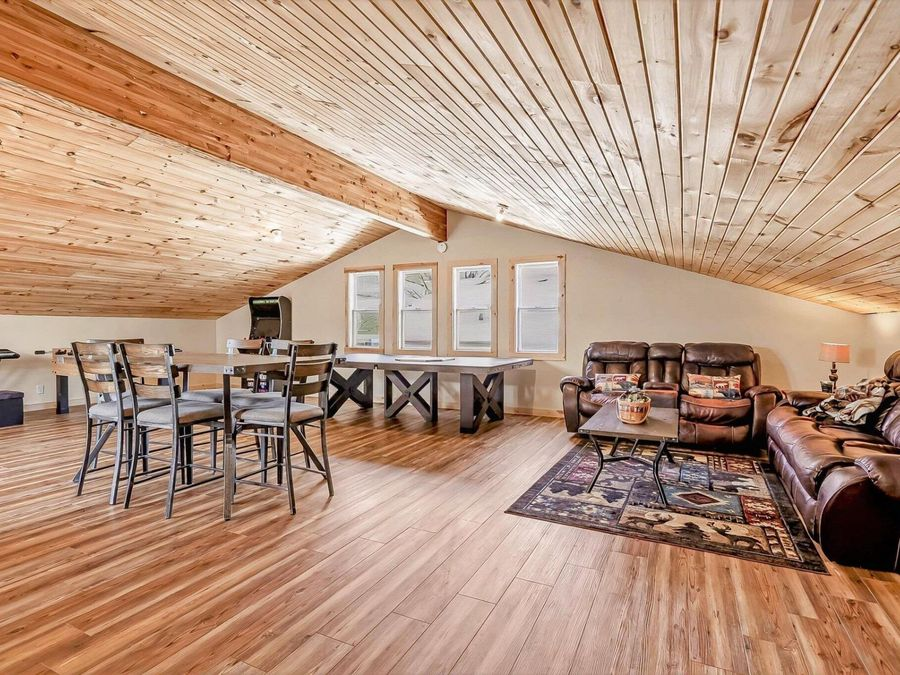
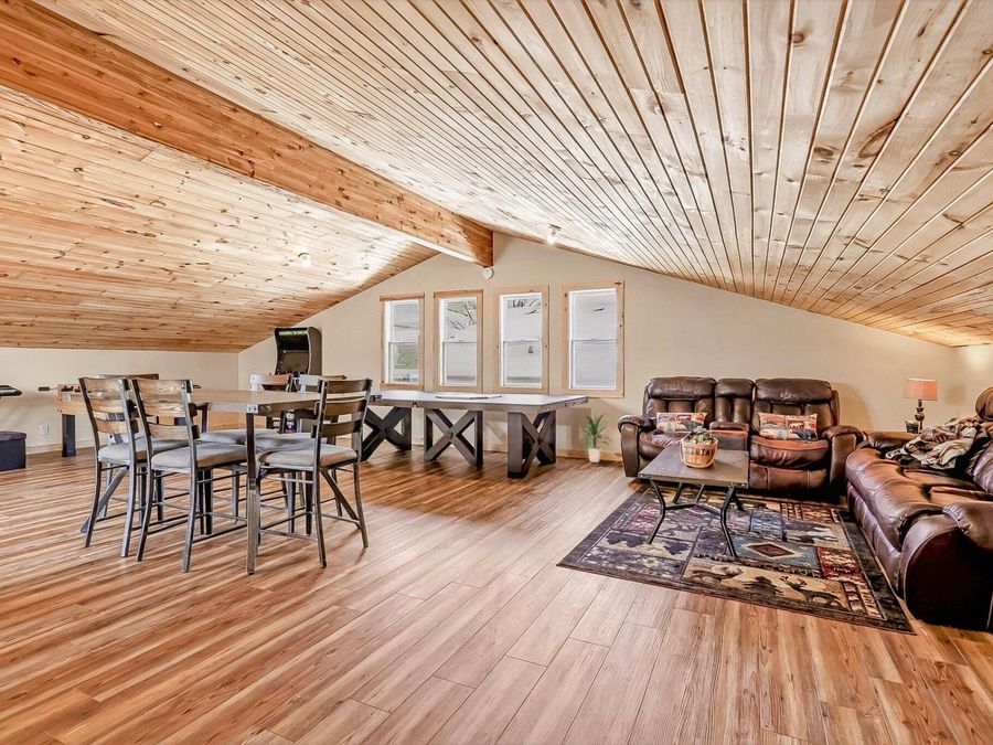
+ indoor plant [577,412,613,464]
